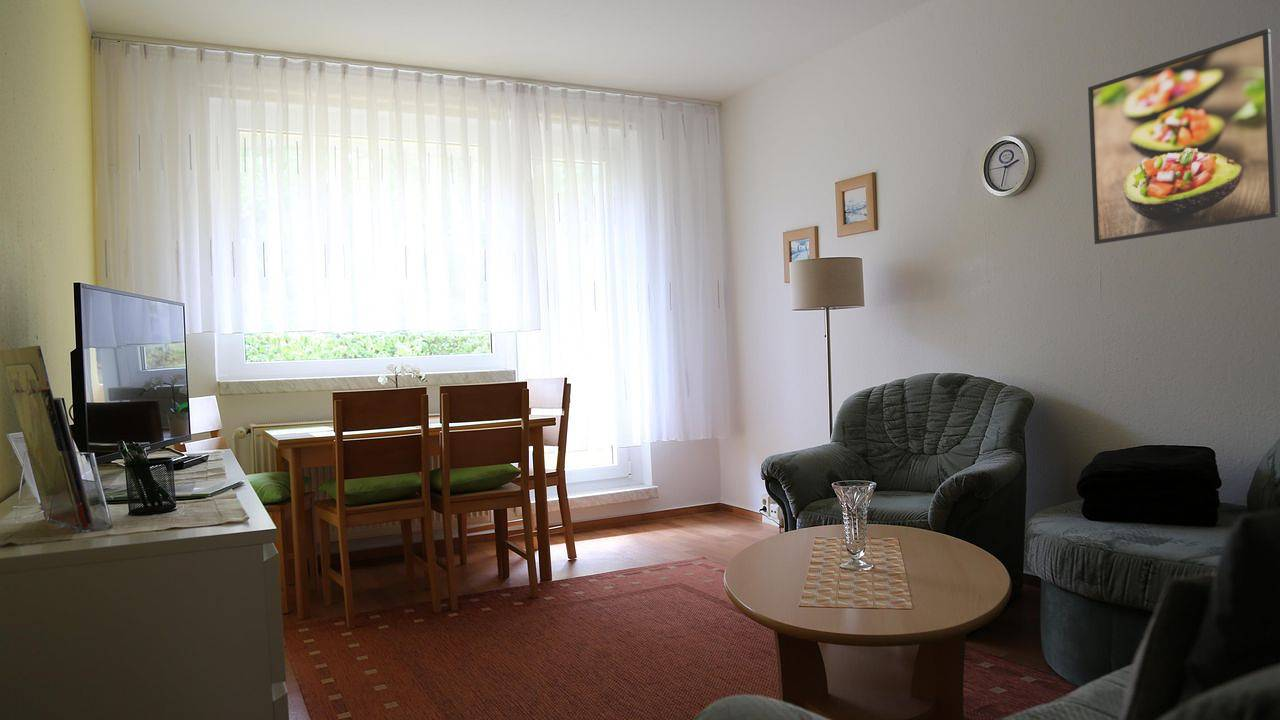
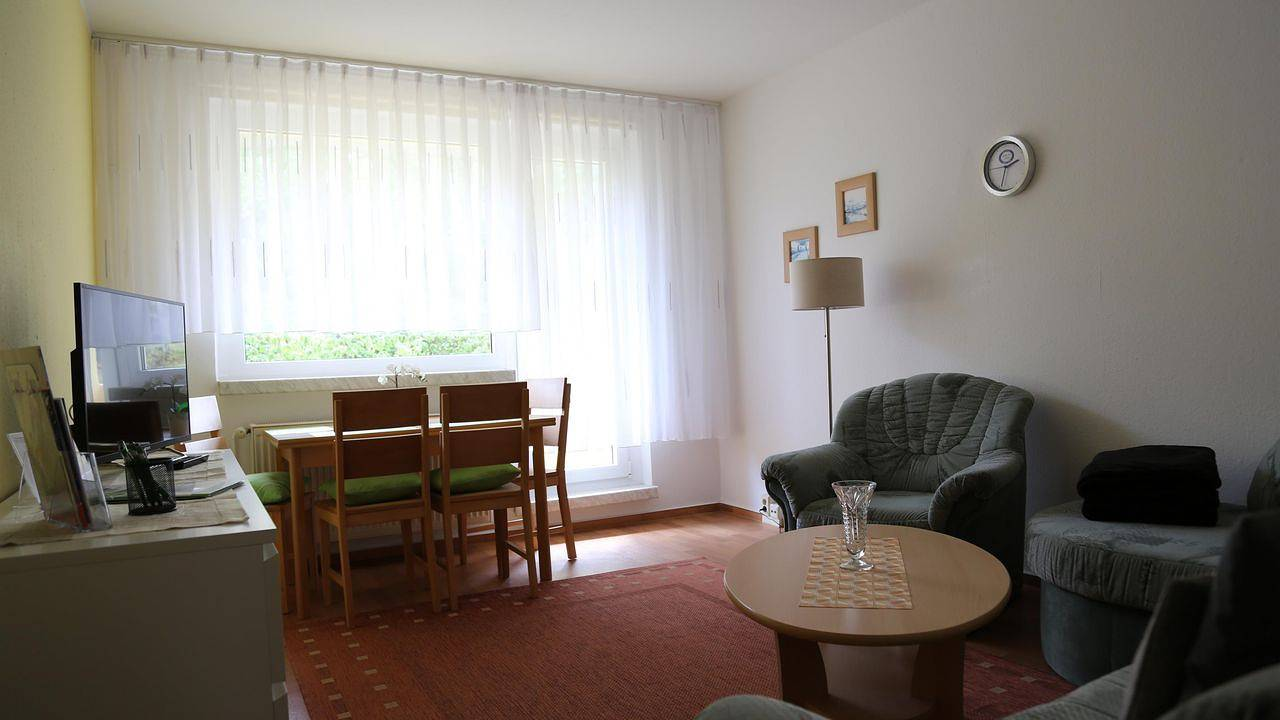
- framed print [1087,28,1279,245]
